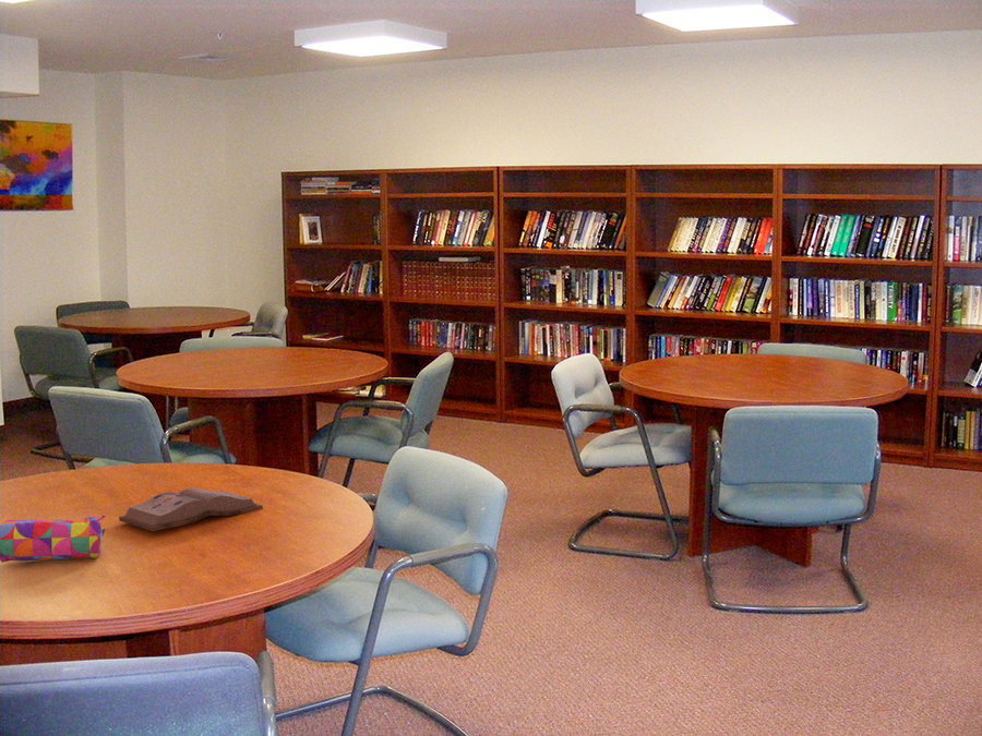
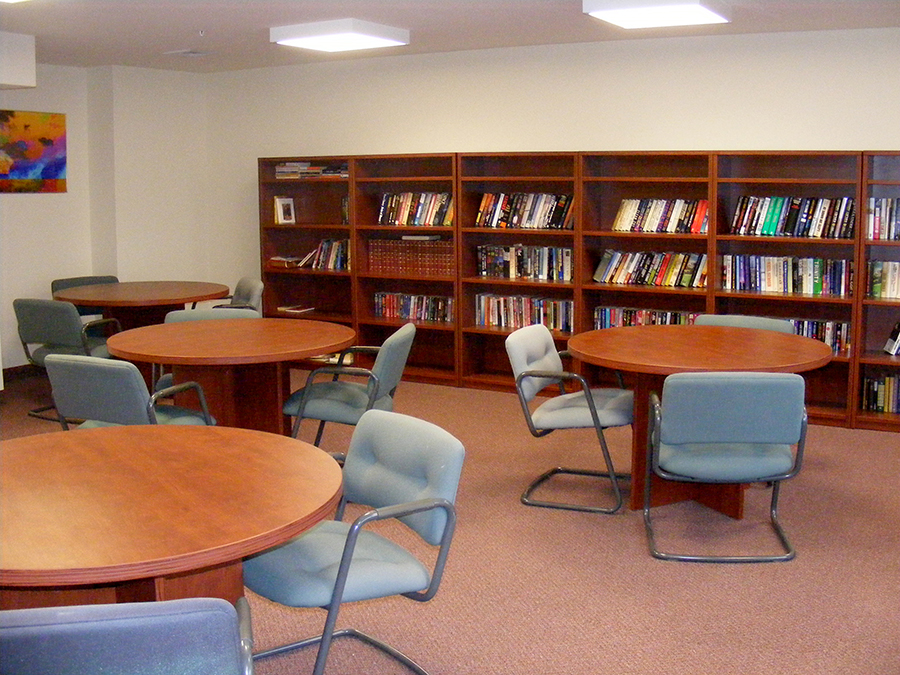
- pencil case [0,514,106,564]
- hardback book [118,487,264,532]
